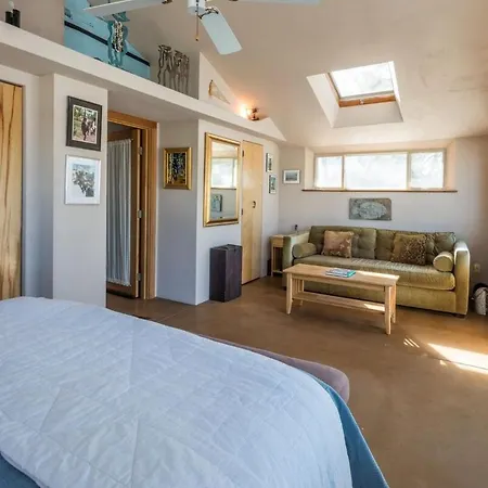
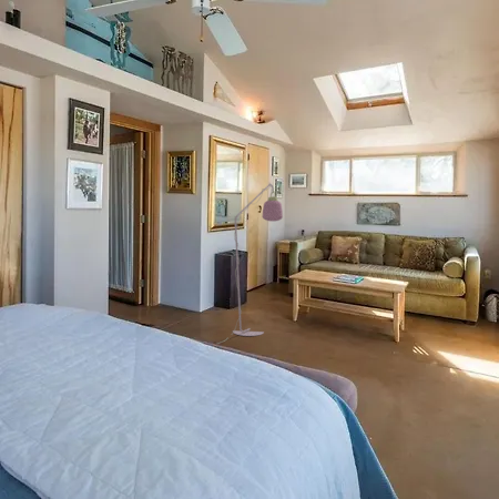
+ floor lamp [216,182,284,345]
